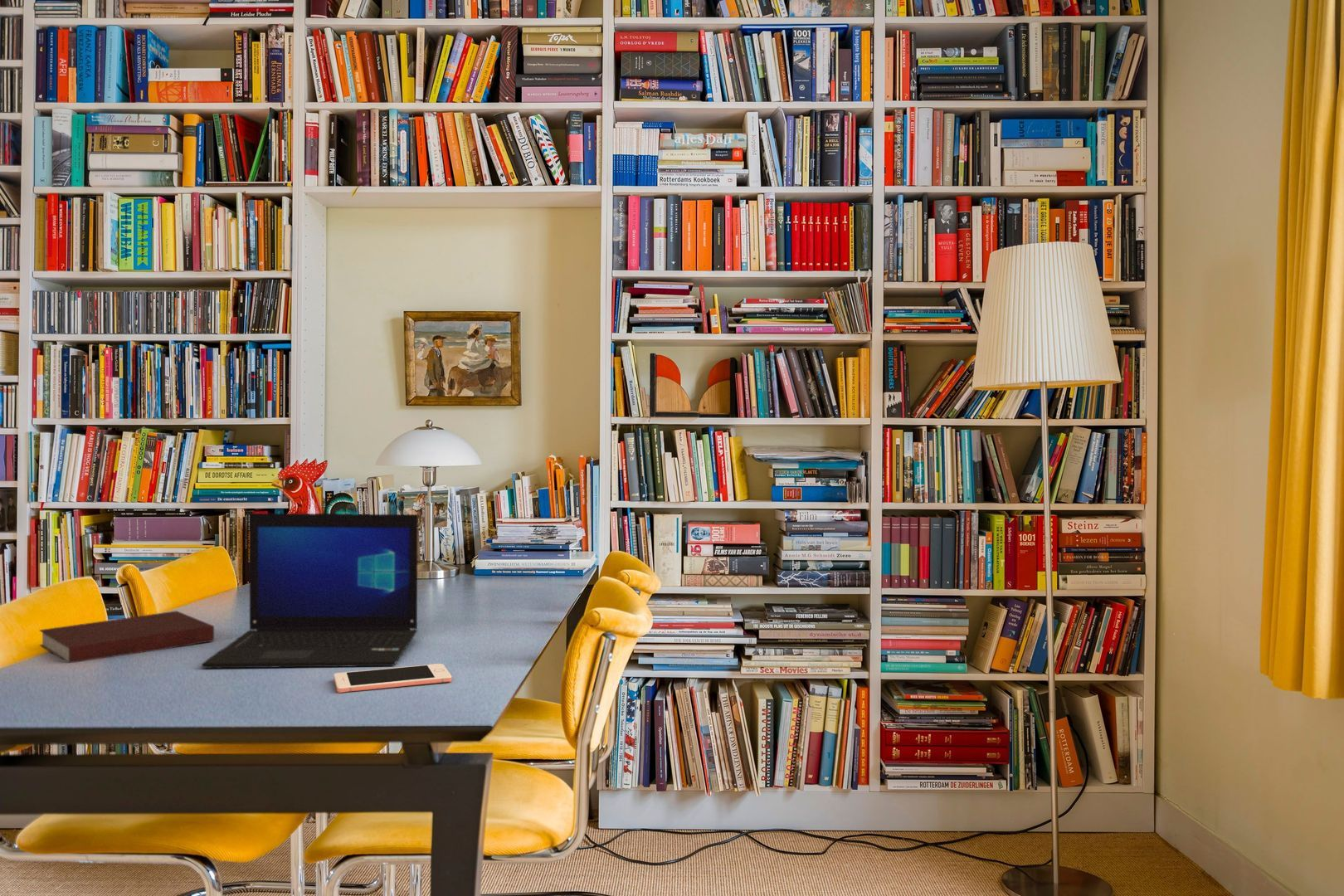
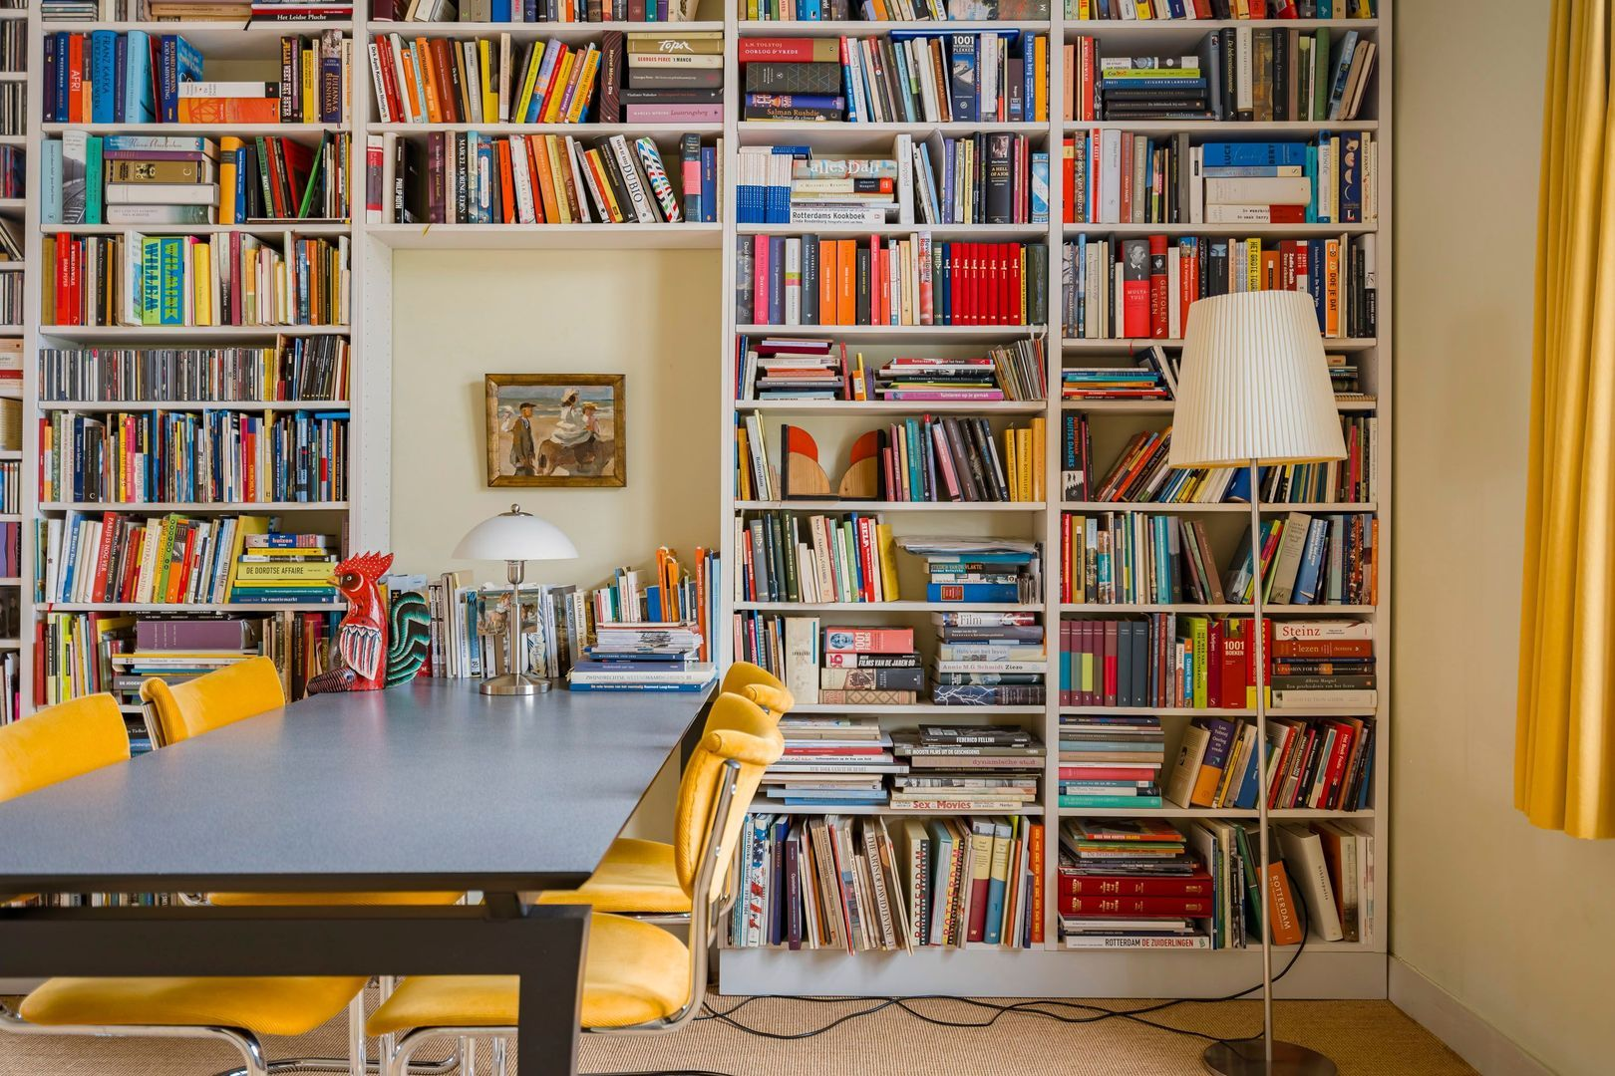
- notebook [38,610,215,664]
- laptop [201,513,419,669]
- cell phone [334,663,452,694]
